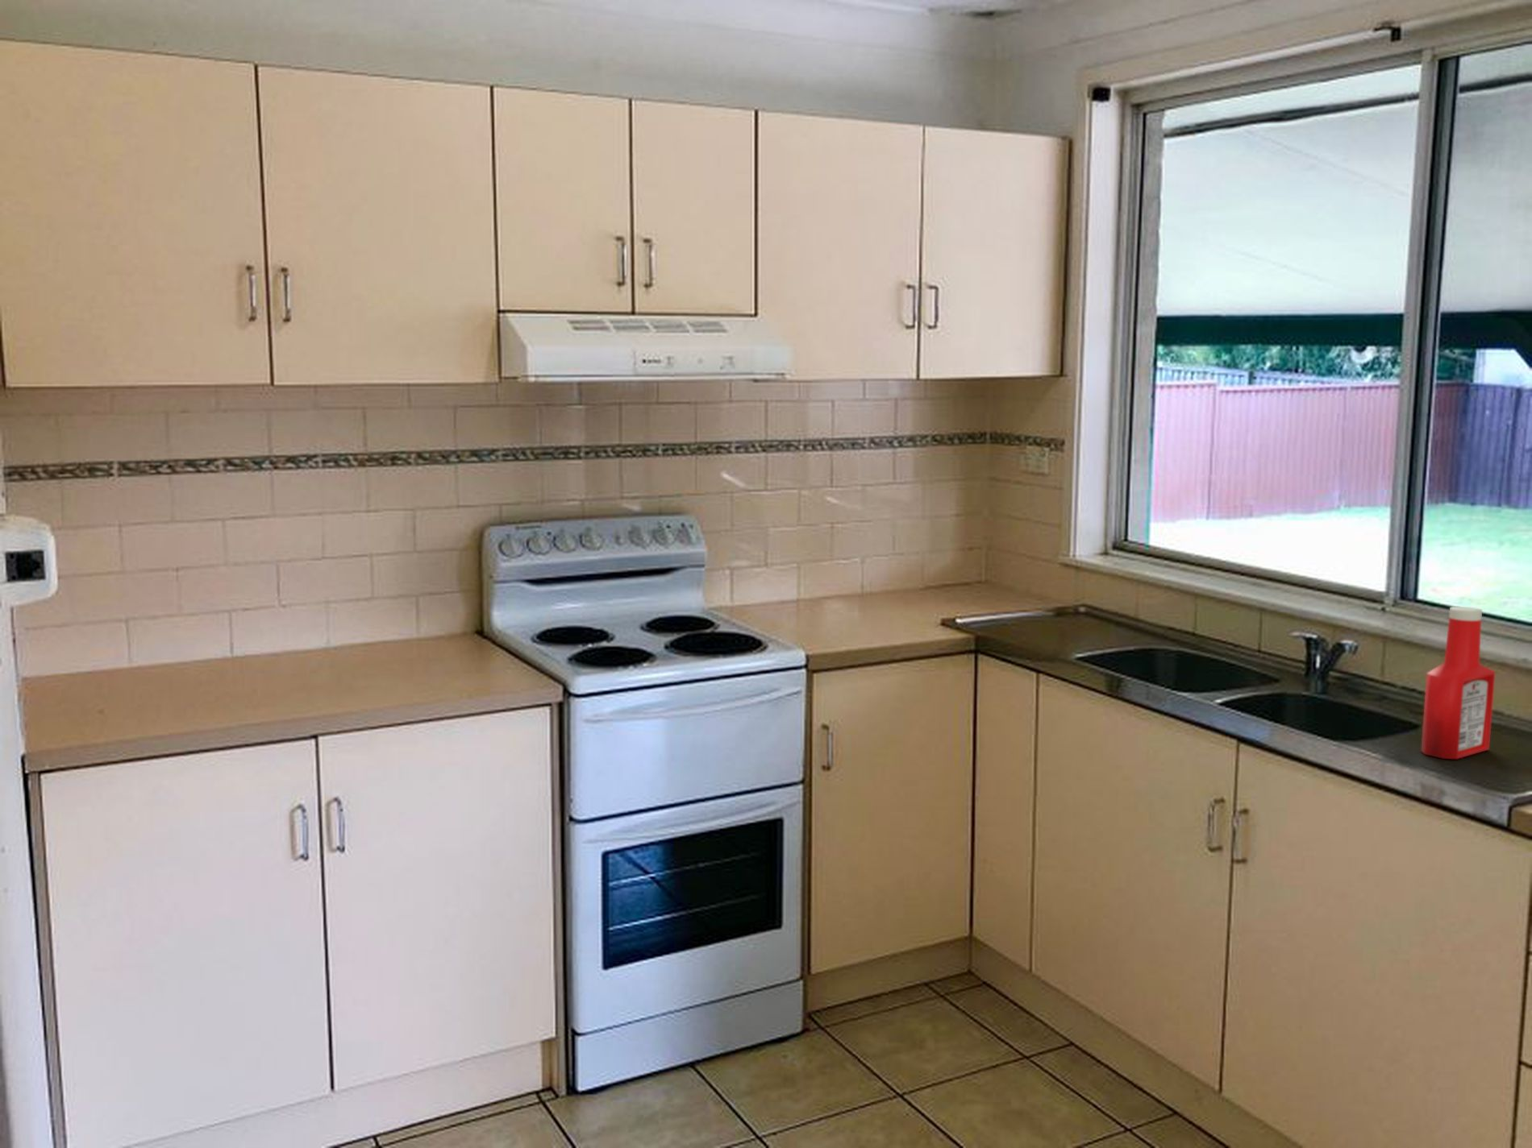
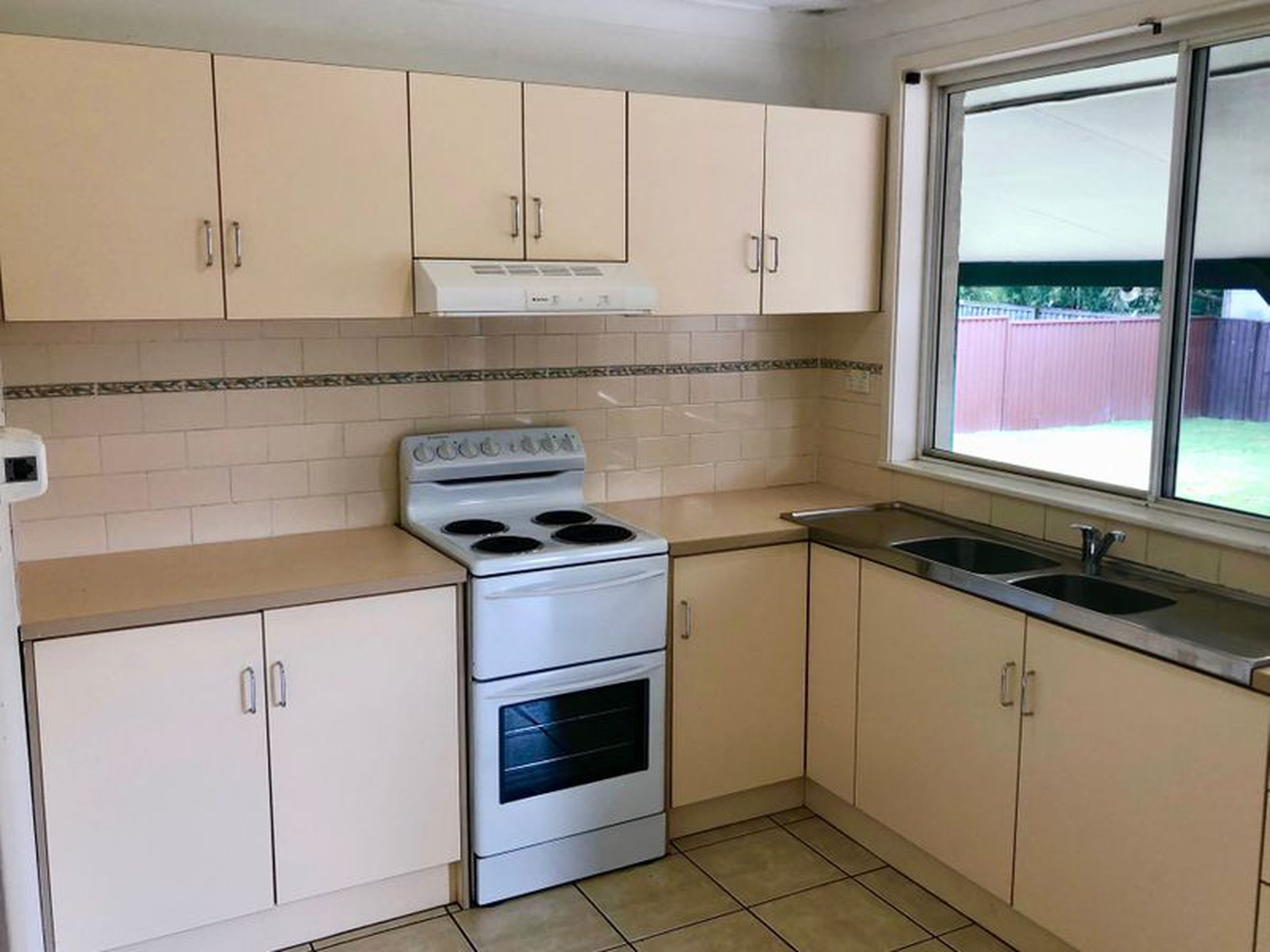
- soap bottle [1420,605,1496,760]
